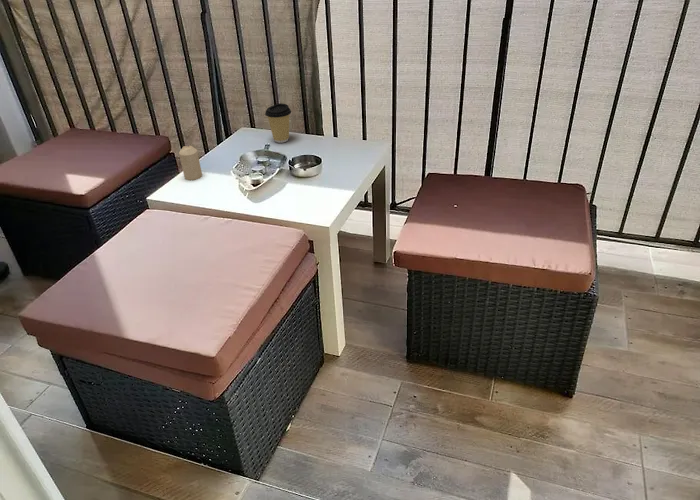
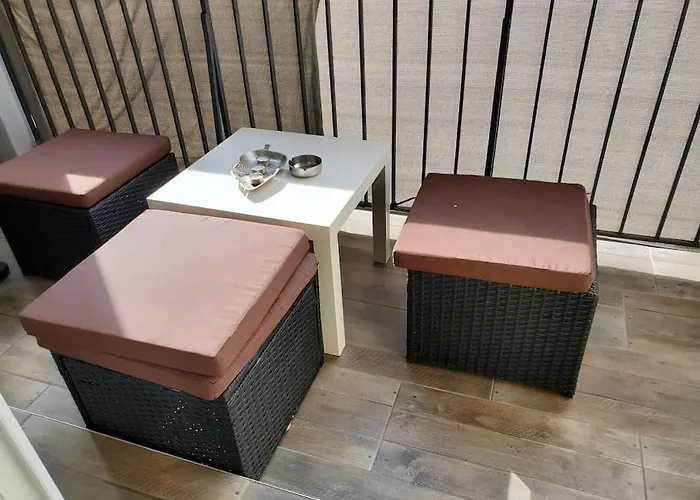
- candle [178,145,203,181]
- coffee cup [264,103,292,144]
